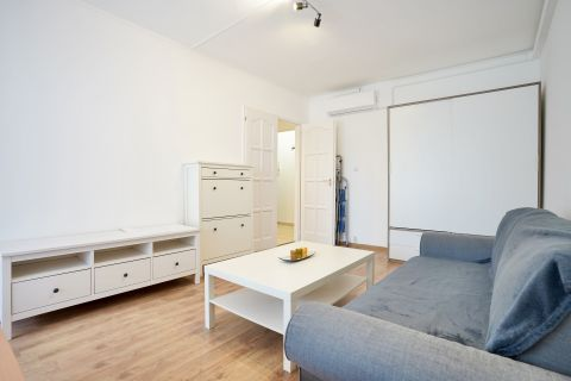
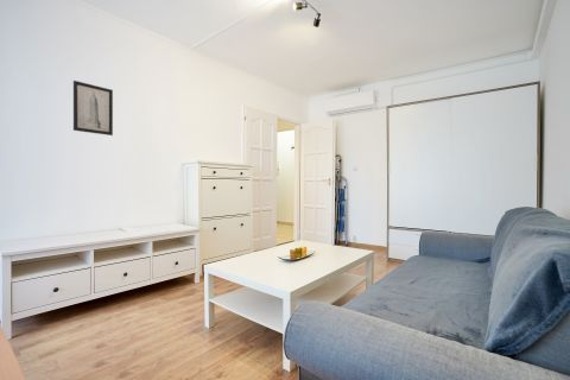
+ wall art [72,80,114,137]
